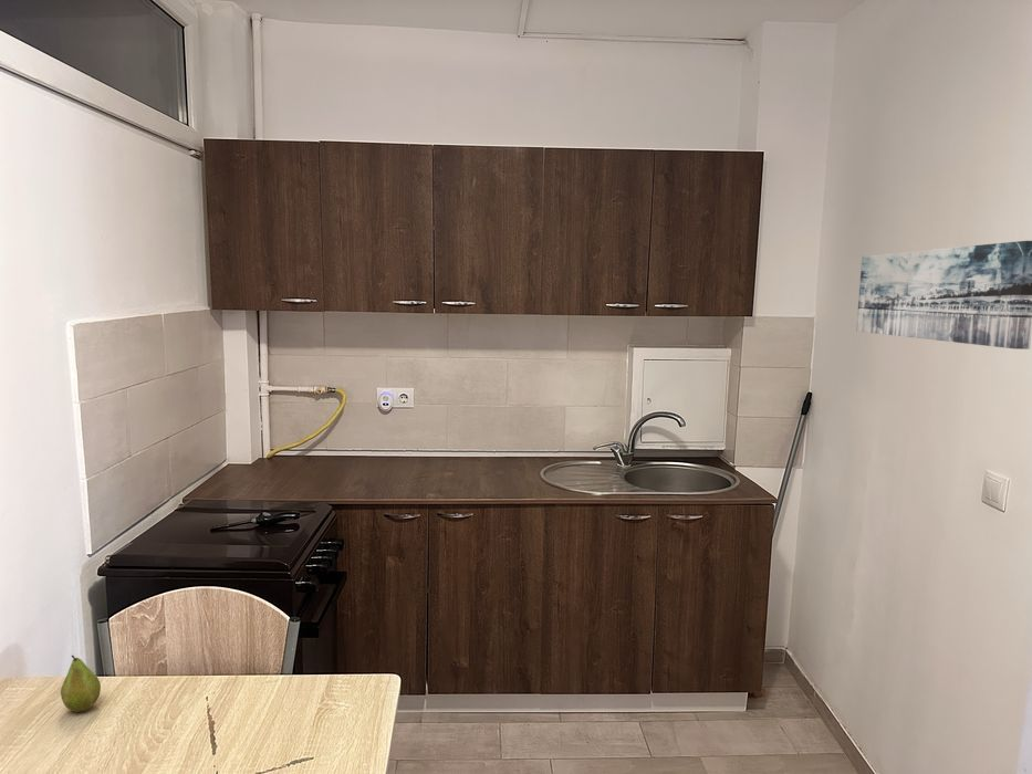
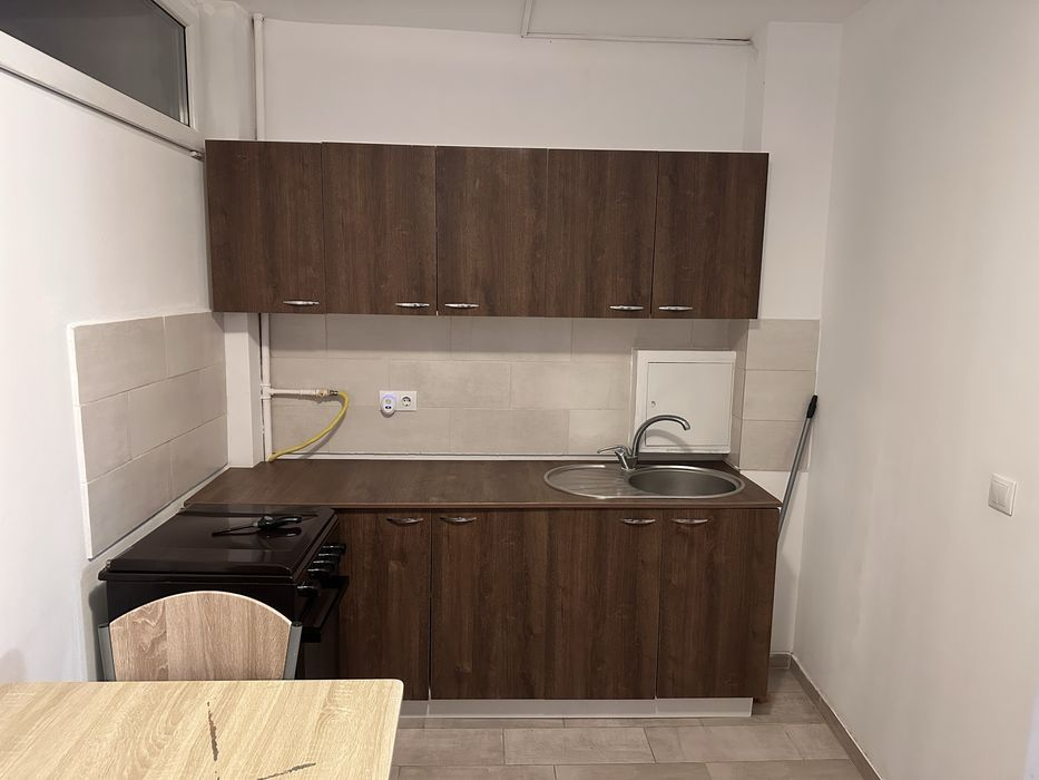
- wall art [855,240,1032,351]
- fruit [60,655,102,713]
